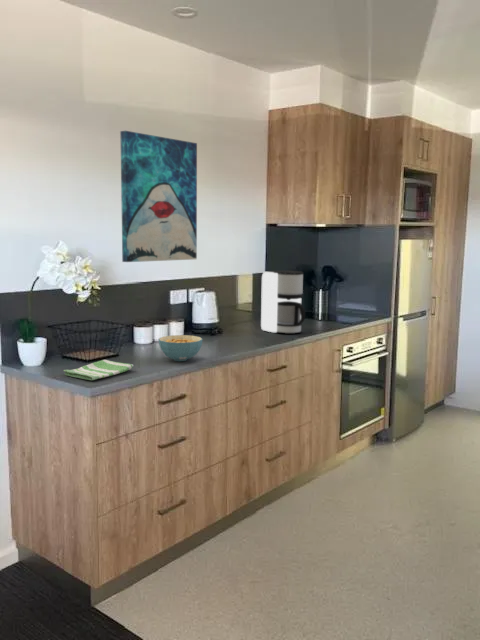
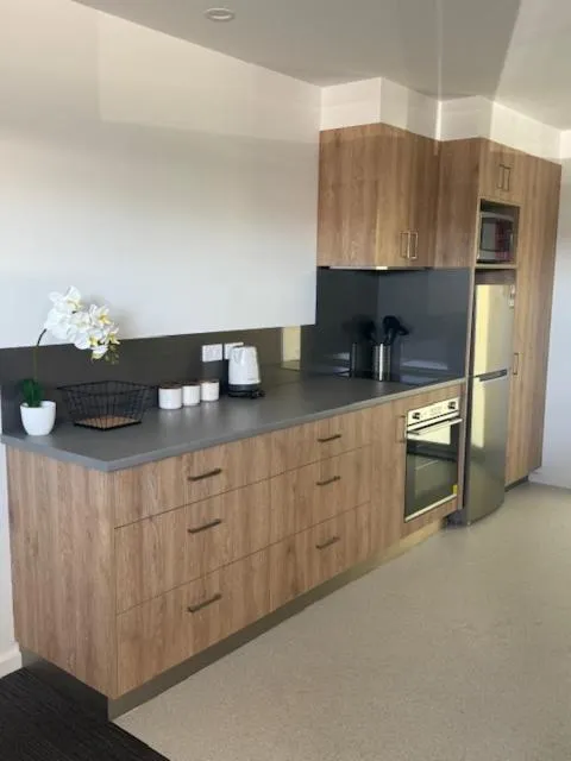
- dish towel [62,359,134,381]
- coffee maker [260,270,306,335]
- cereal bowl [157,334,204,362]
- wall art [119,130,198,263]
